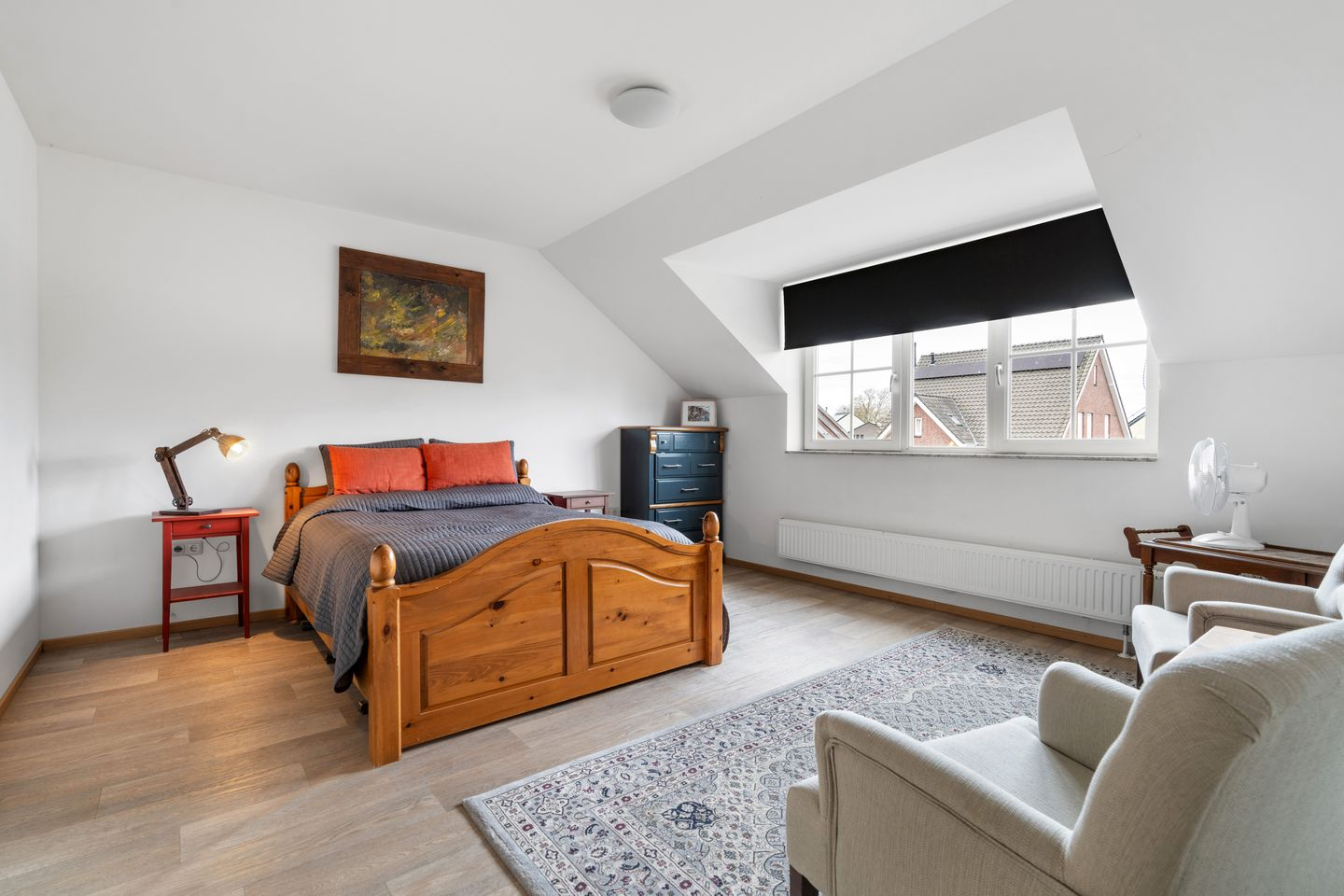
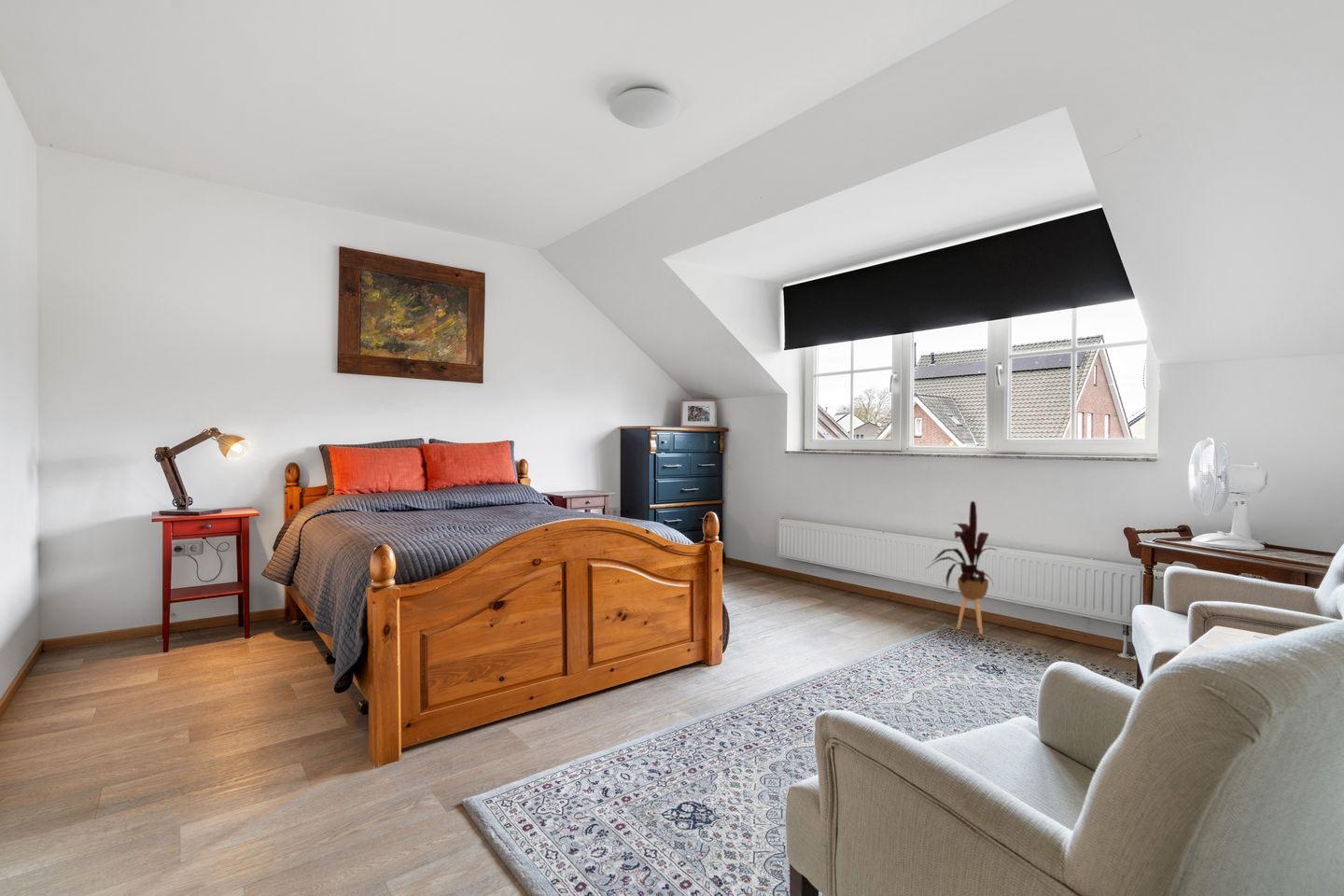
+ house plant [926,500,999,635]
